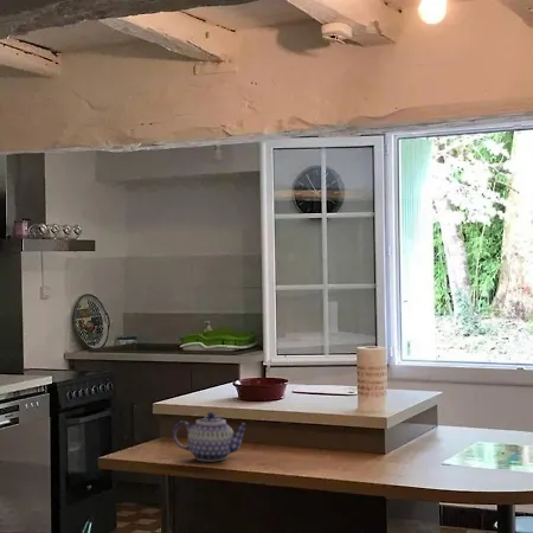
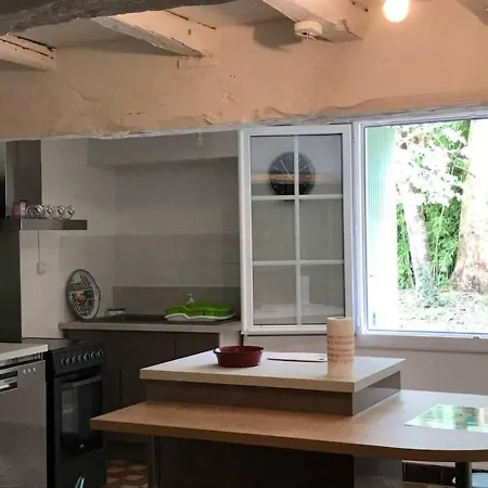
- teapot [172,411,250,462]
